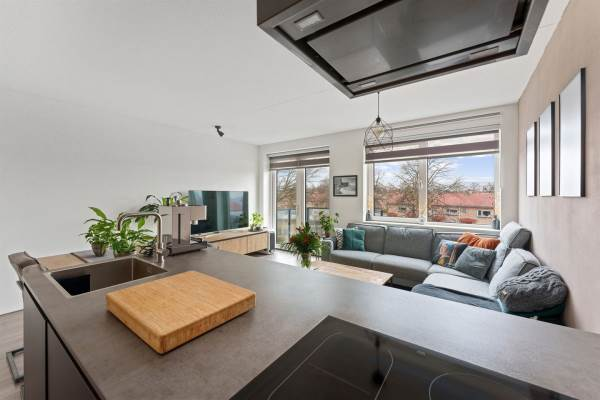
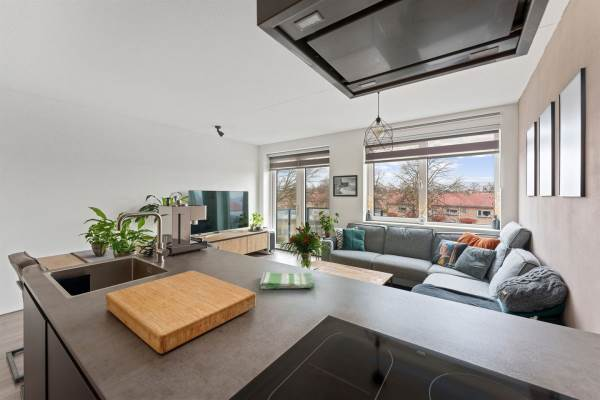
+ dish towel [259,271,316,290]
